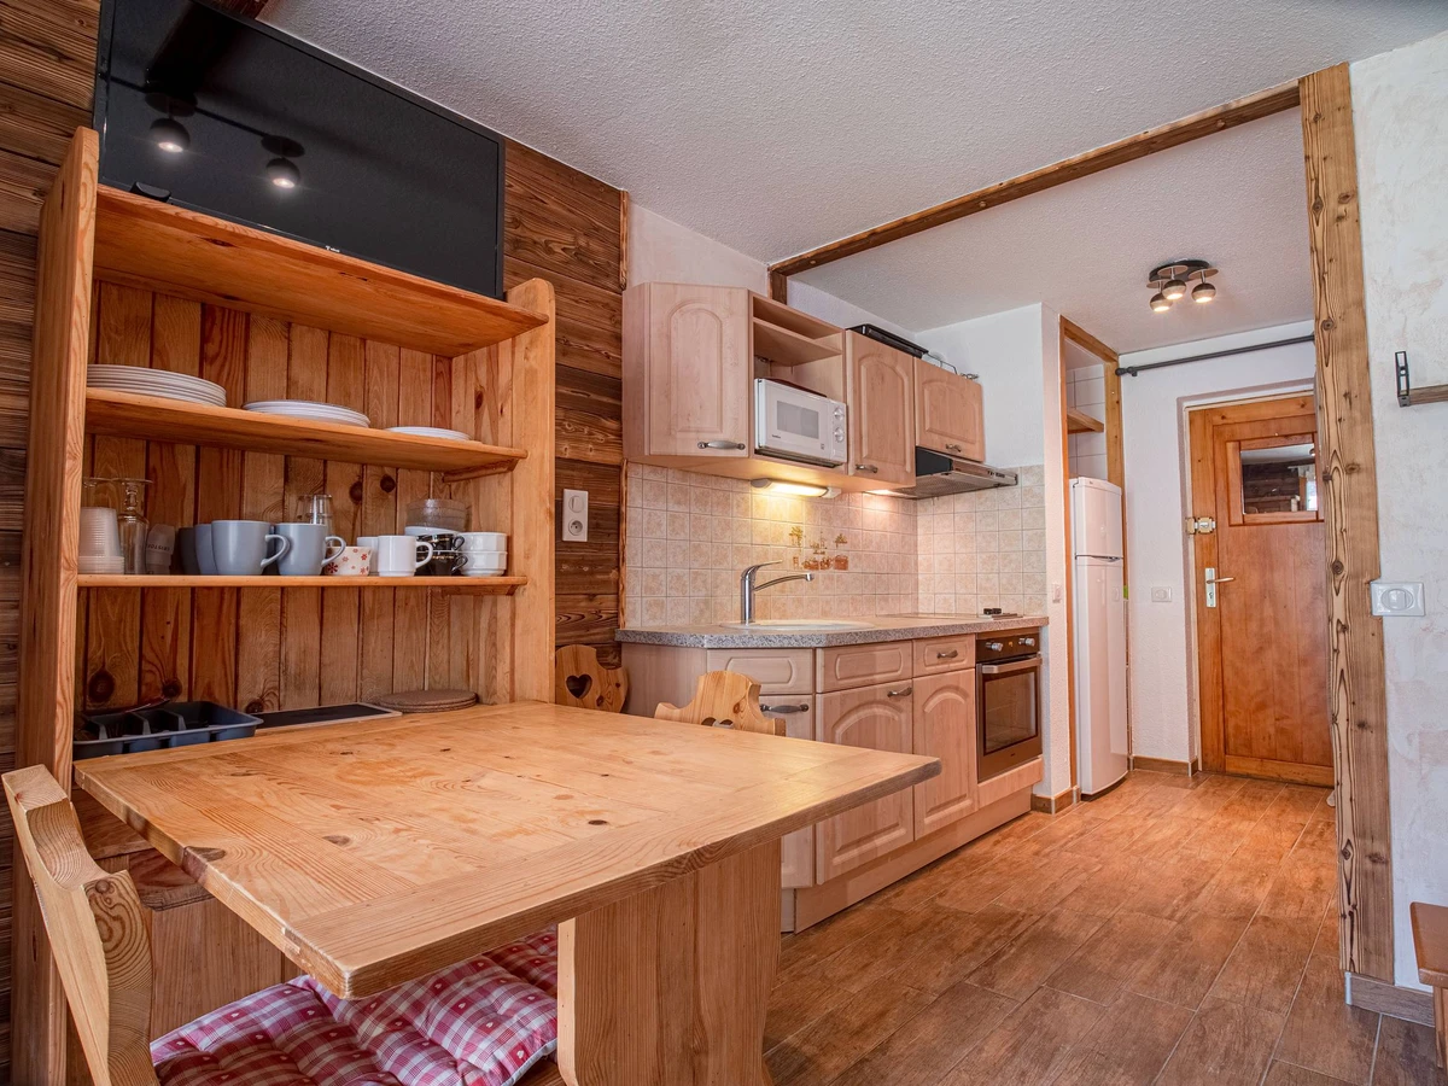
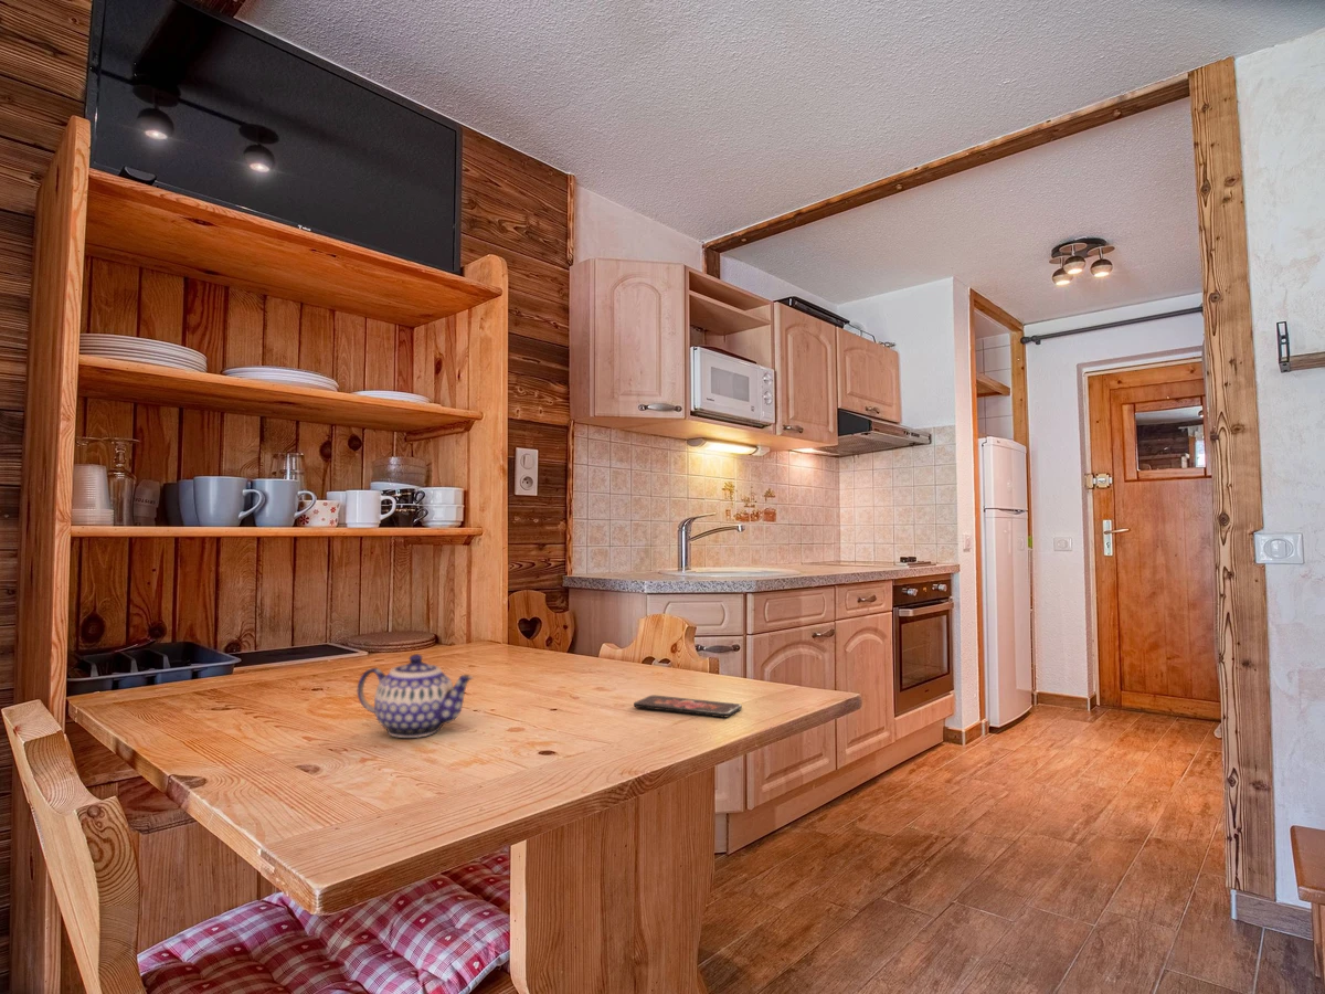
+ smartphone [633,695,743,718]
+ teapot [357,653,475,739]
